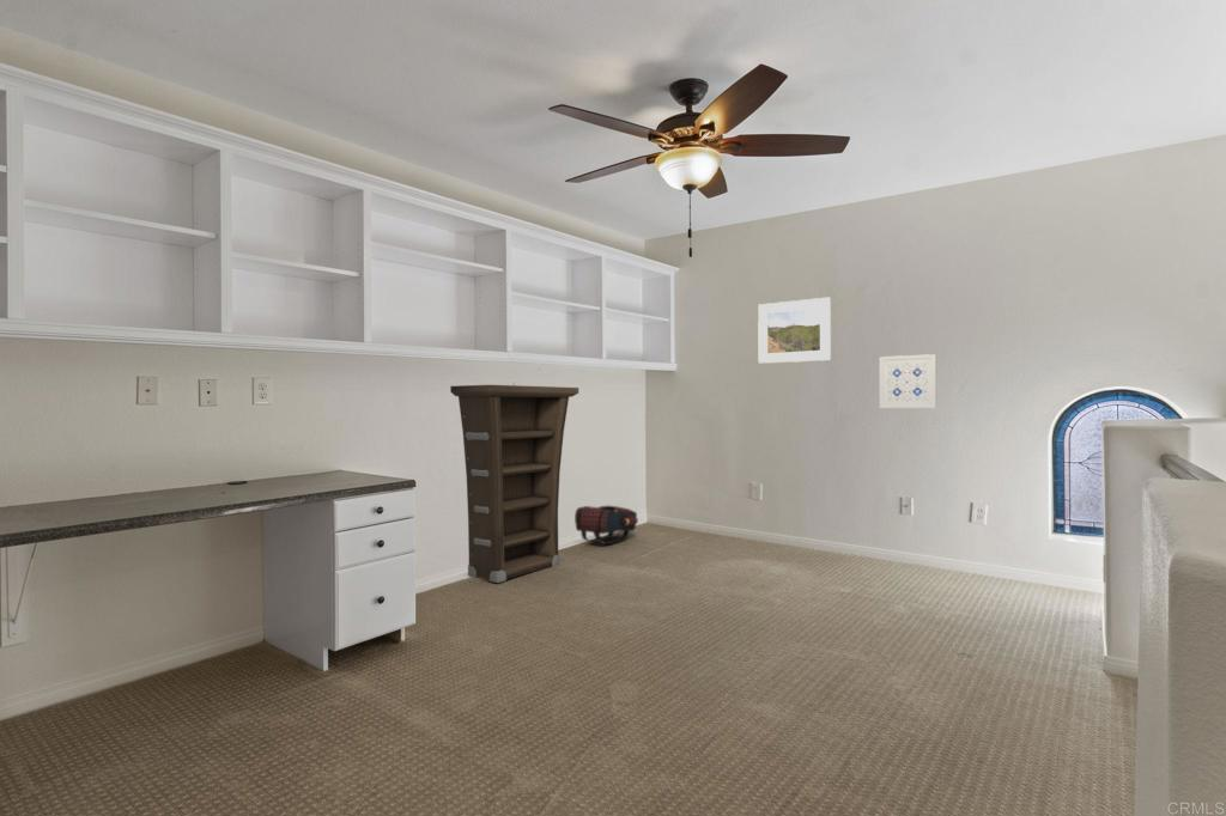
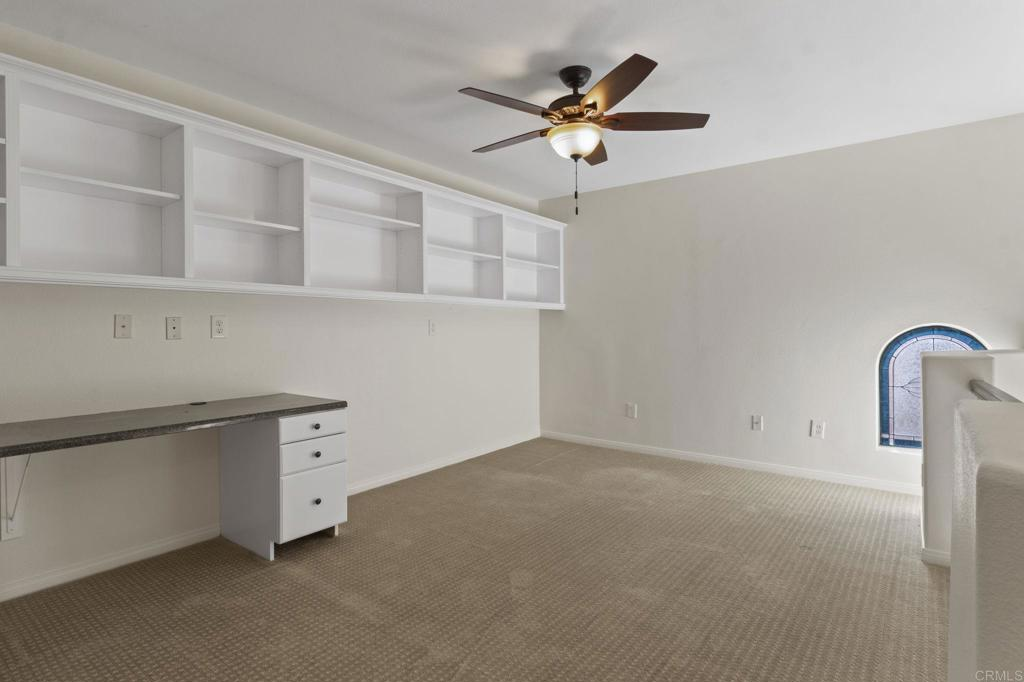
- satchel [573,505,639,546]
- wall art [879,353,937,409]
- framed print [757,296,832,365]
- cabinet [449,384,579,584]
